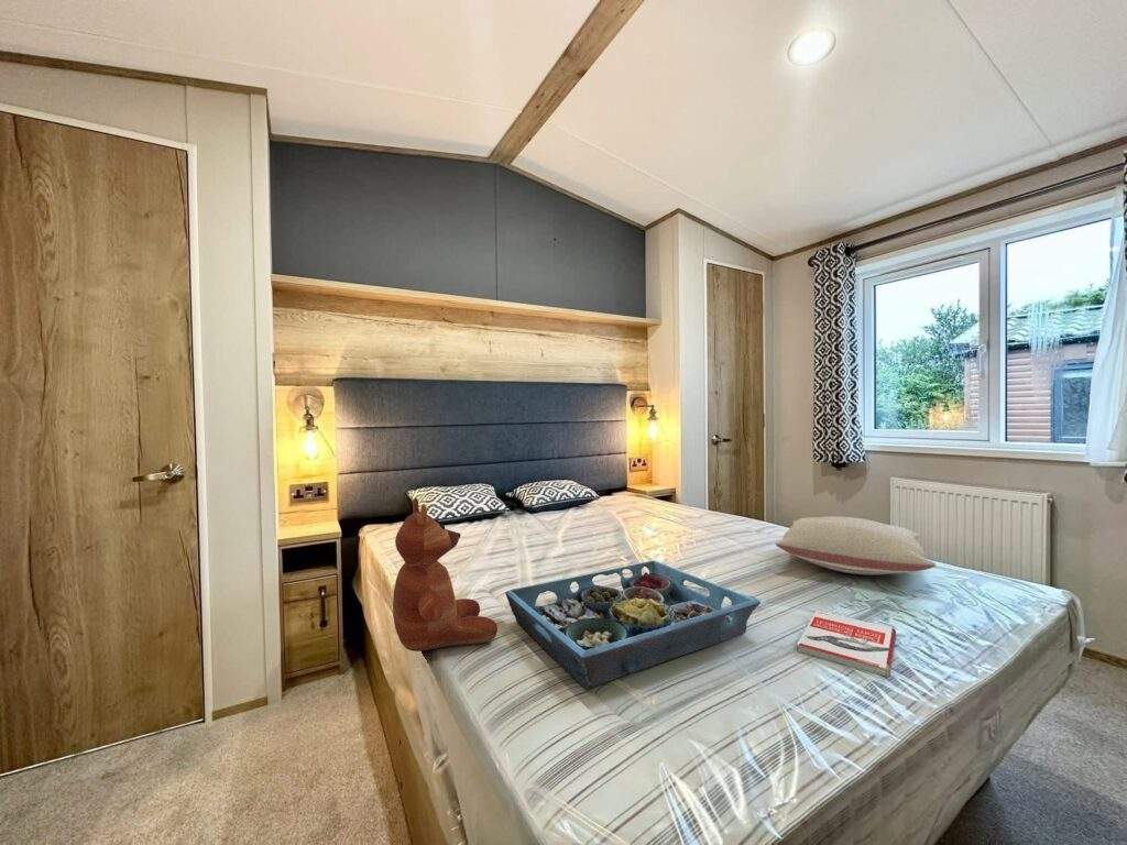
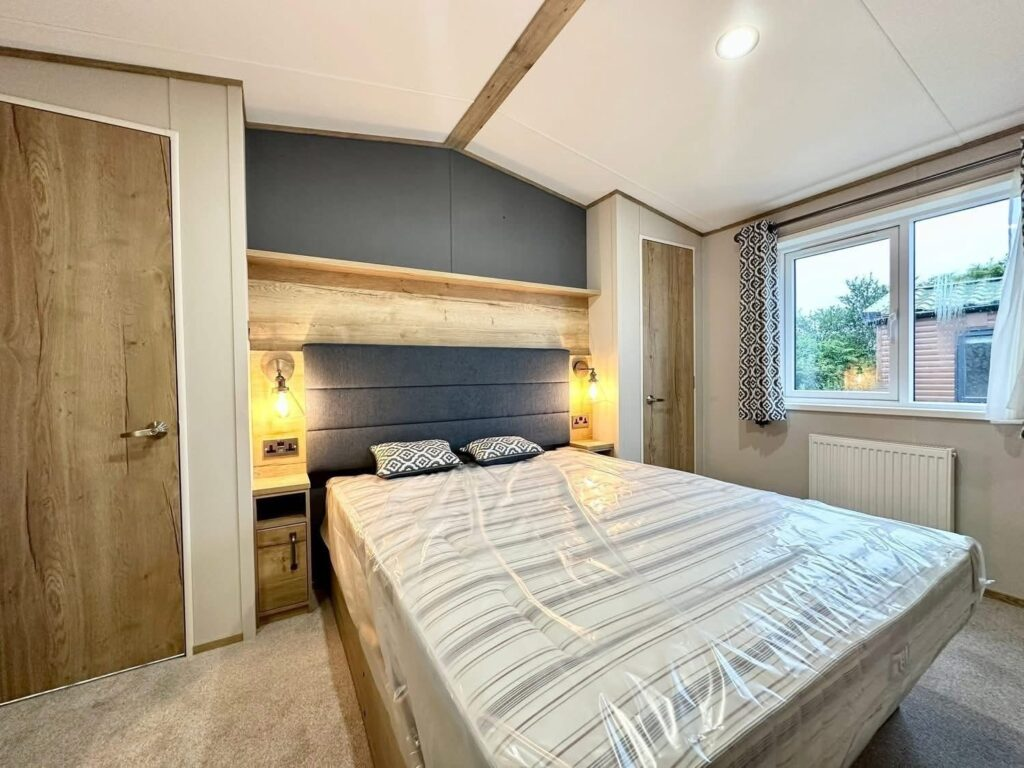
- pillow [775,515,937,575]
- book [796,610,897,678]
- teddy bear [392,496,499,652]
- serving tray [504,559,762,690]
